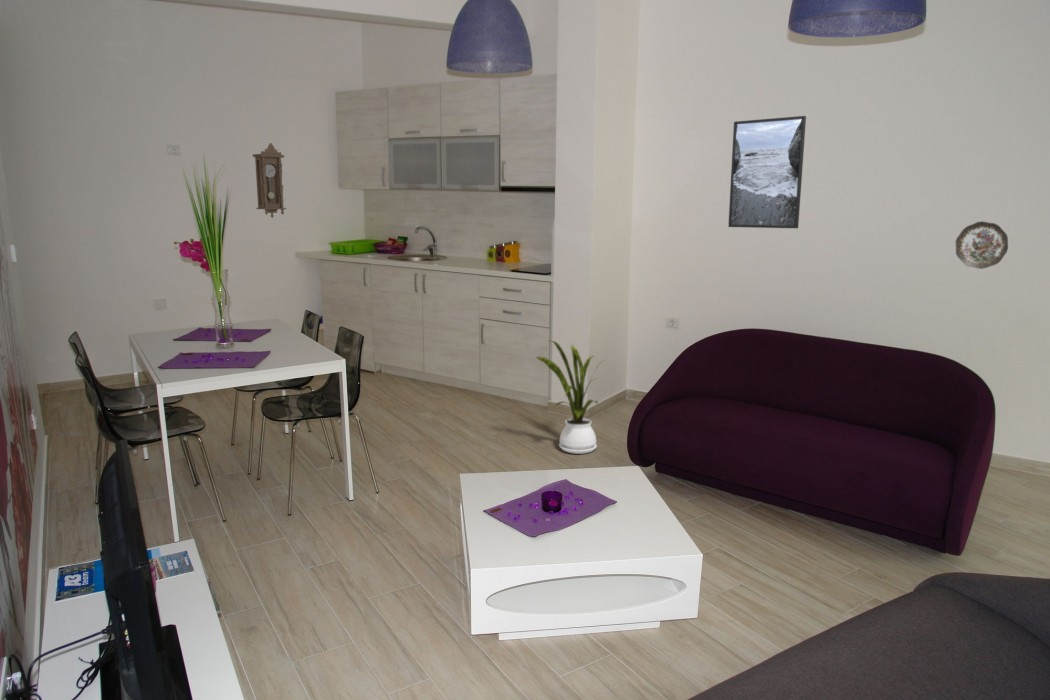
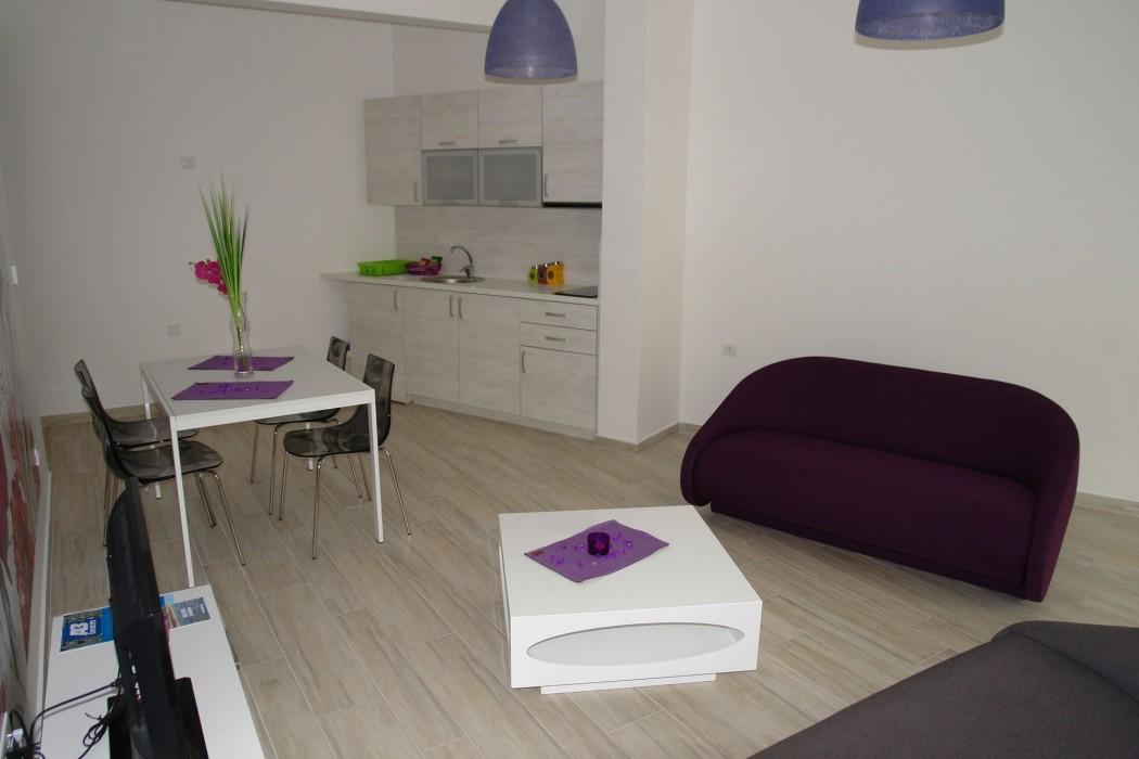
- house plant [536,339,605,455]
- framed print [727,115,807,229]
- decorative plate [955,220,1009,270]
- pendulum clock [252,142,287,219]
